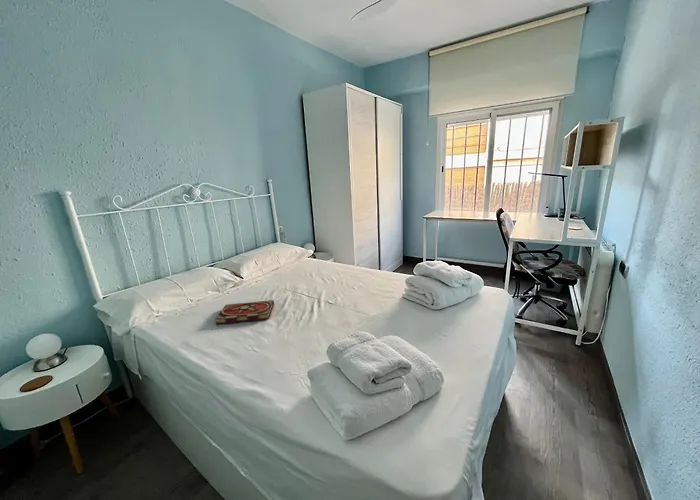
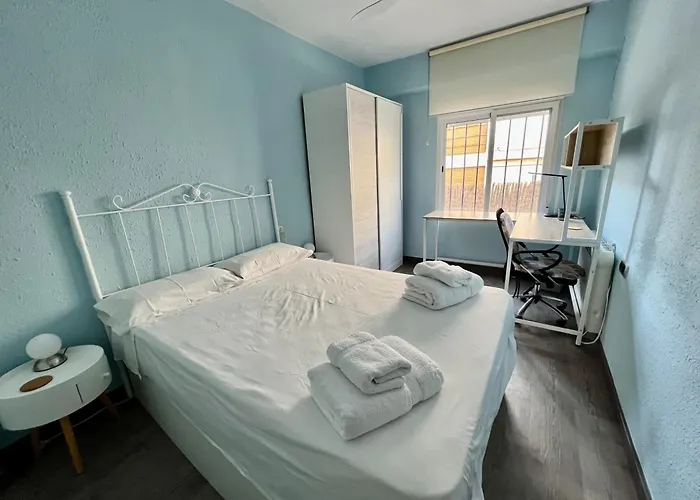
- book [214,299,275,325]
